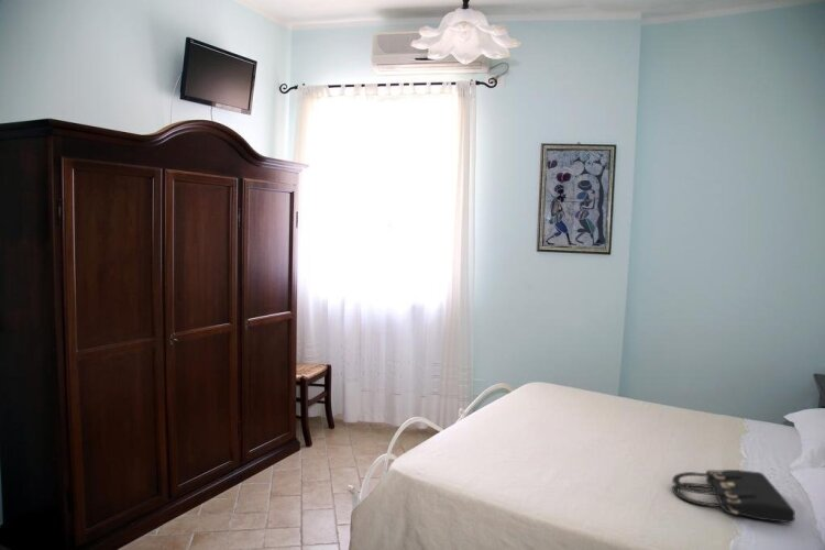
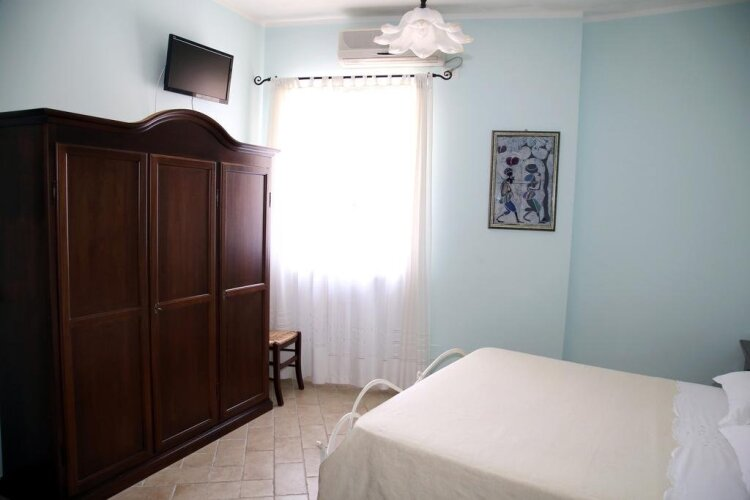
- handbag [671,469,796,524]
